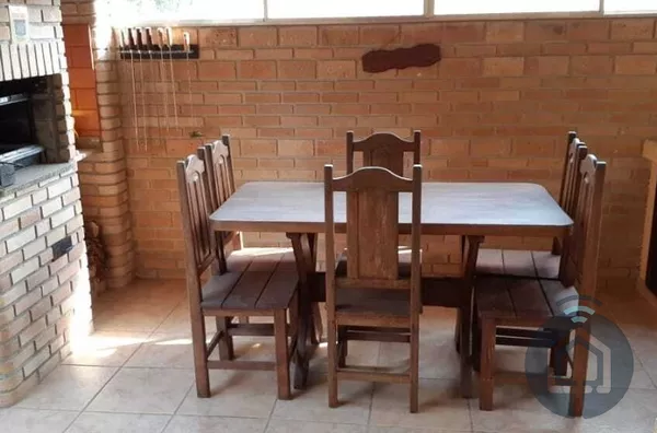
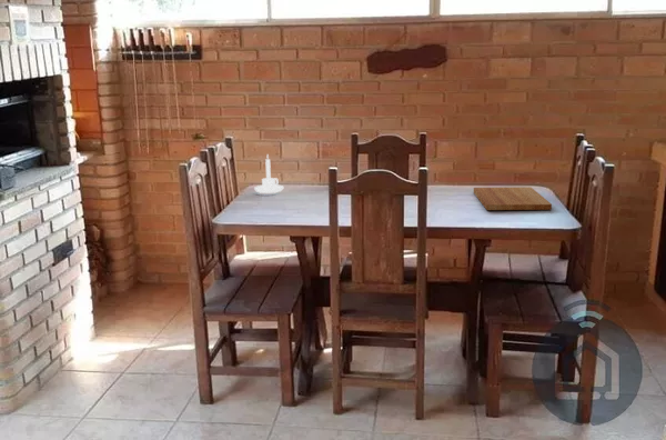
+ cutting board [473,186,553,211]
+ candle holder [253,154,284,194]
